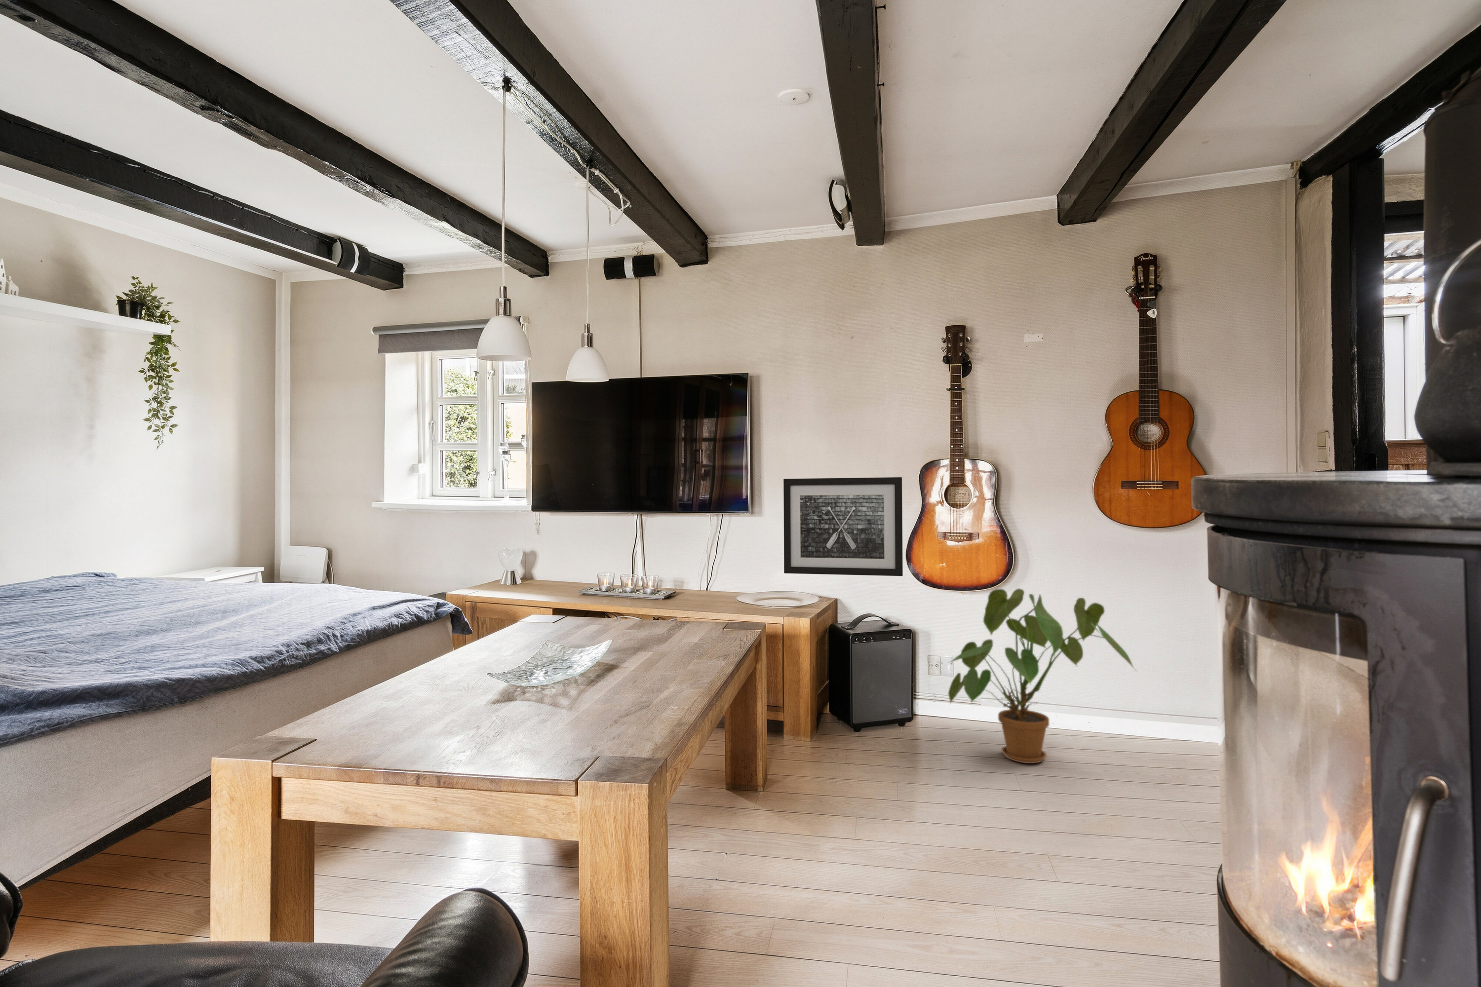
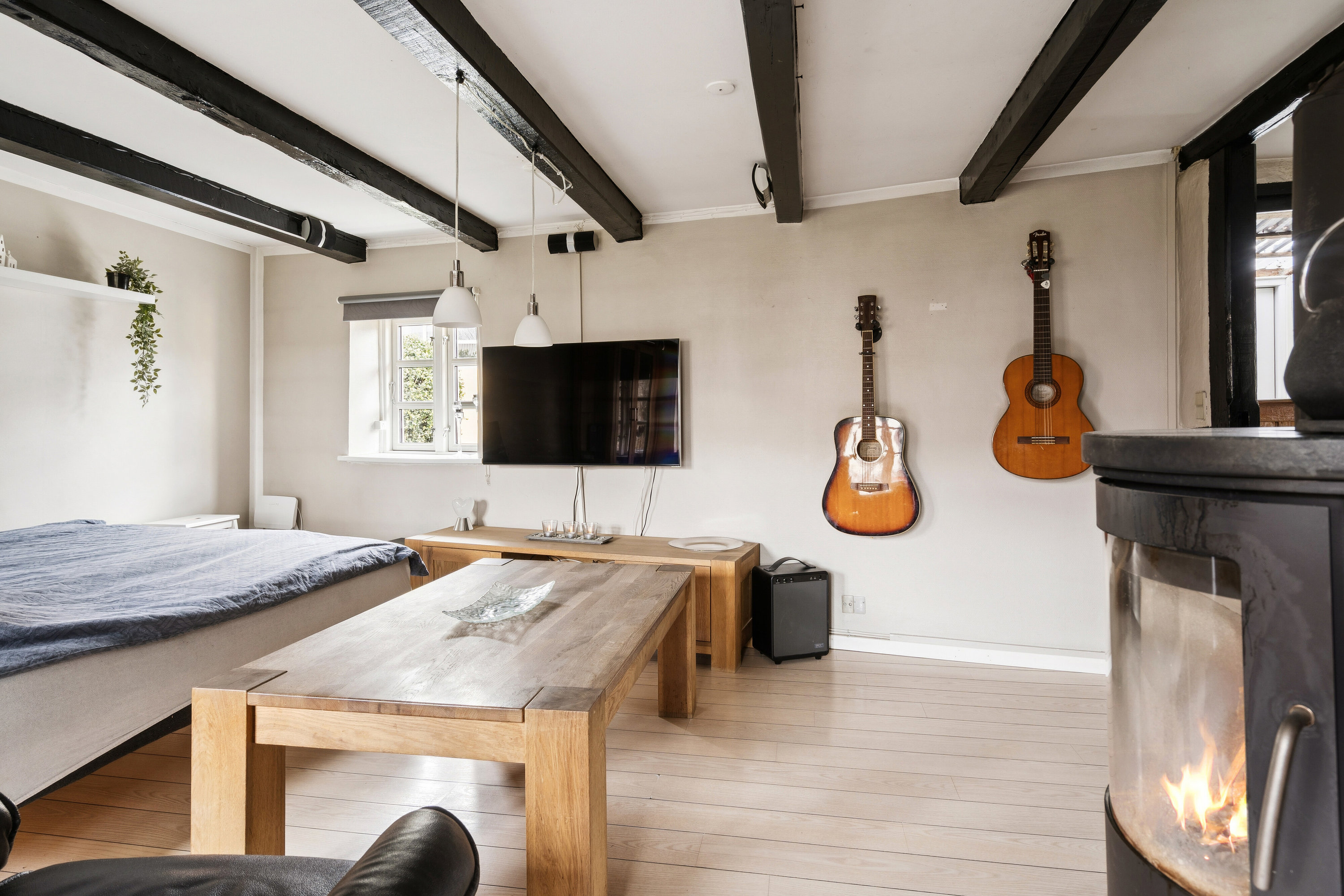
- house plant [945,588,1138,764]
- wall art [783,477,904,576]
